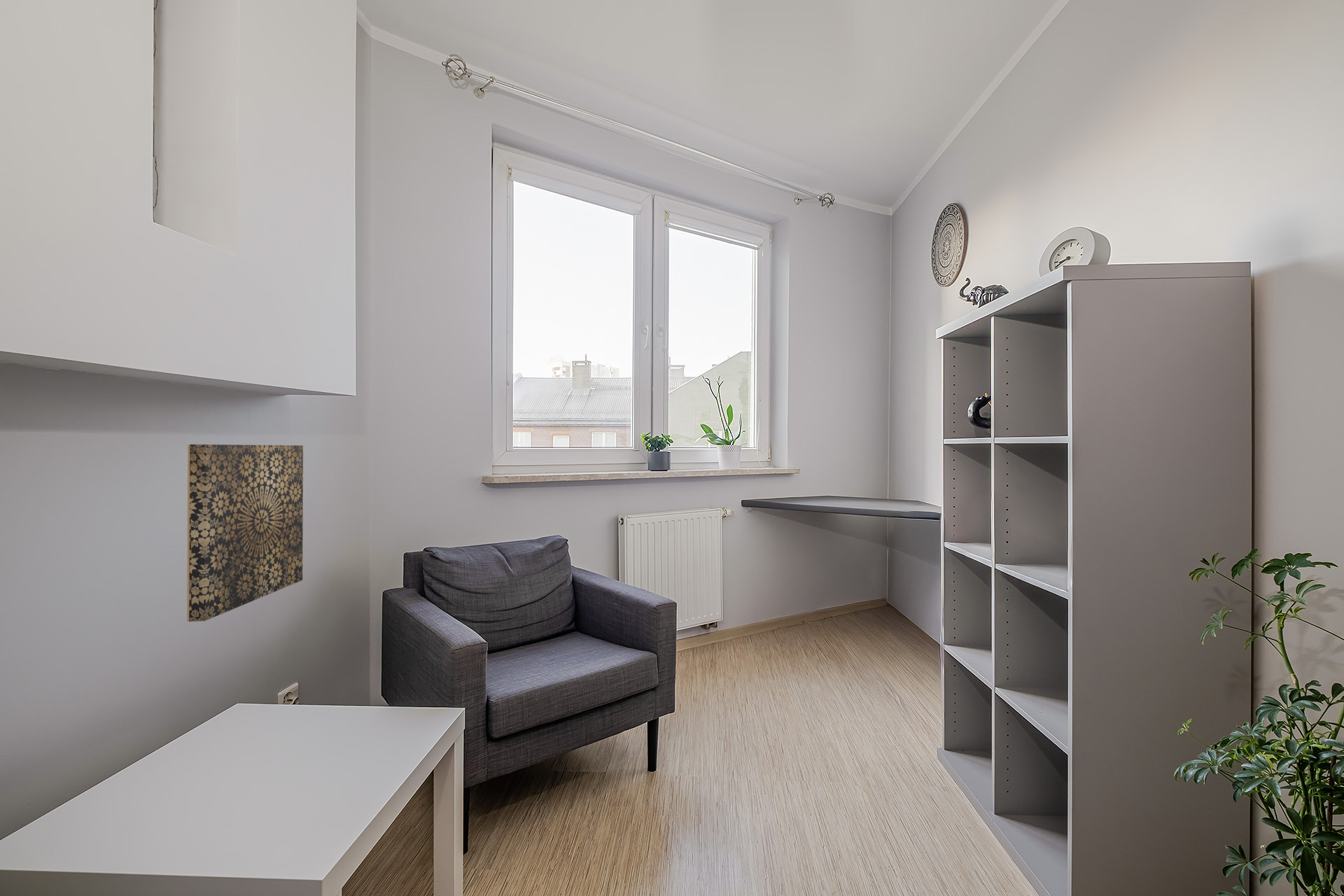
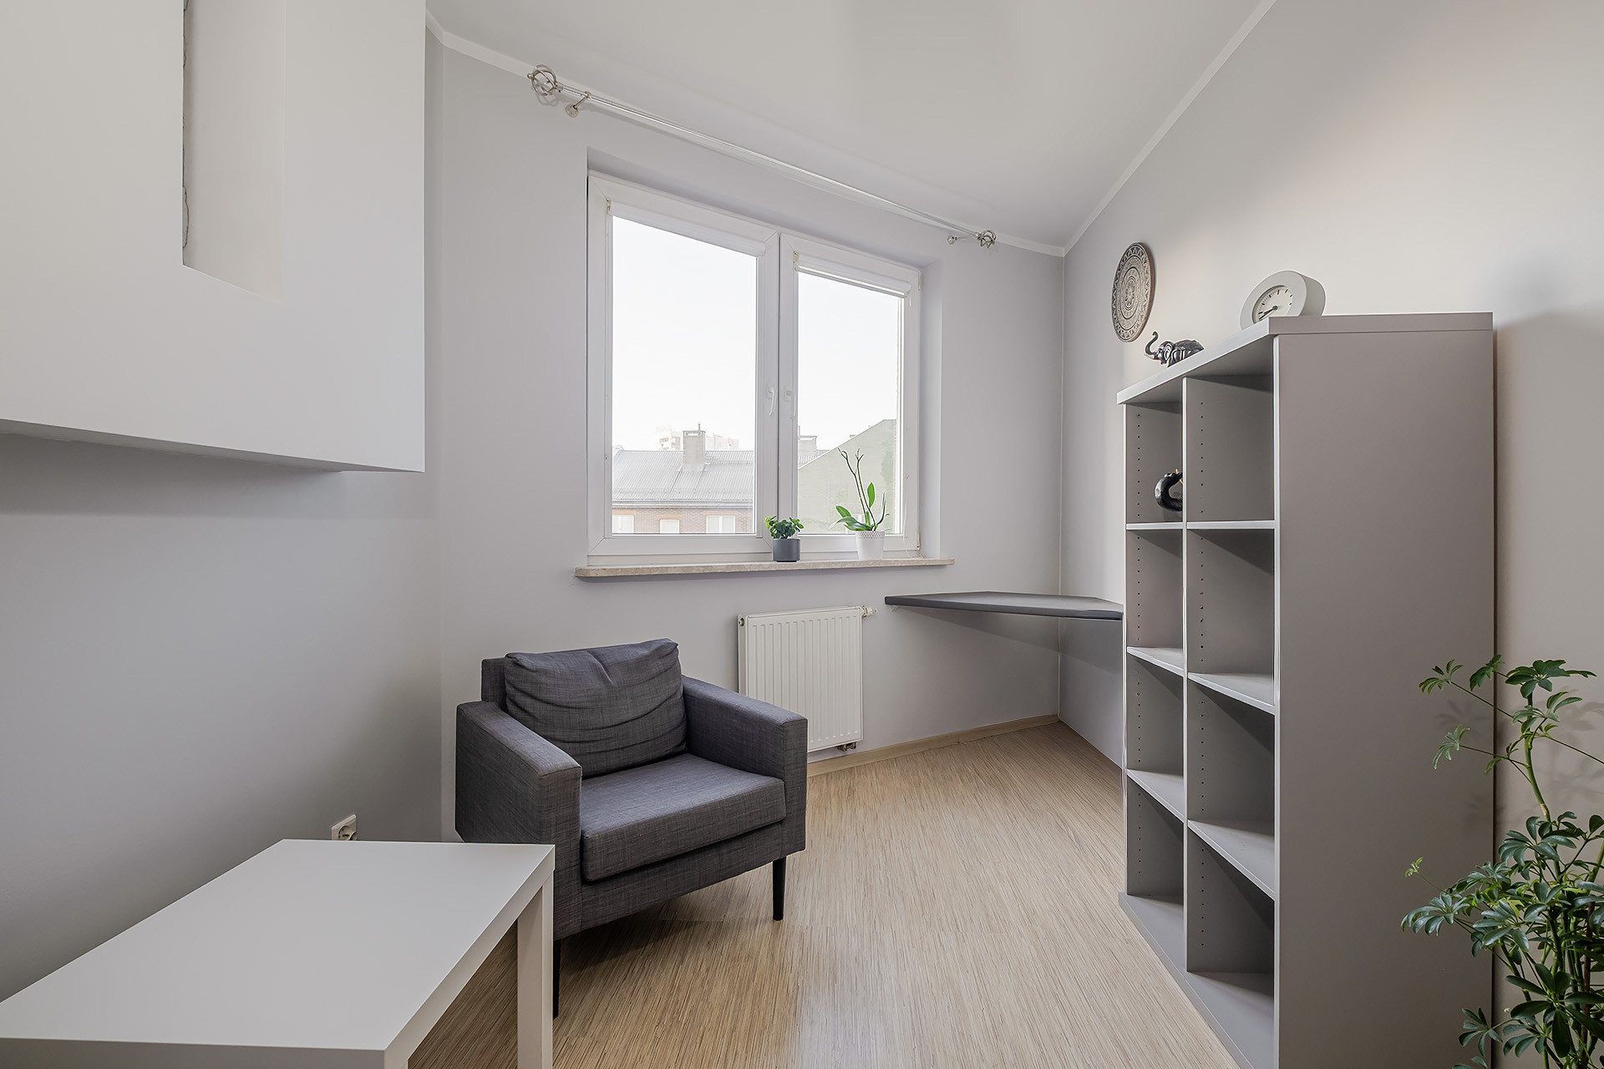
- wall art [186,444,304,622]
